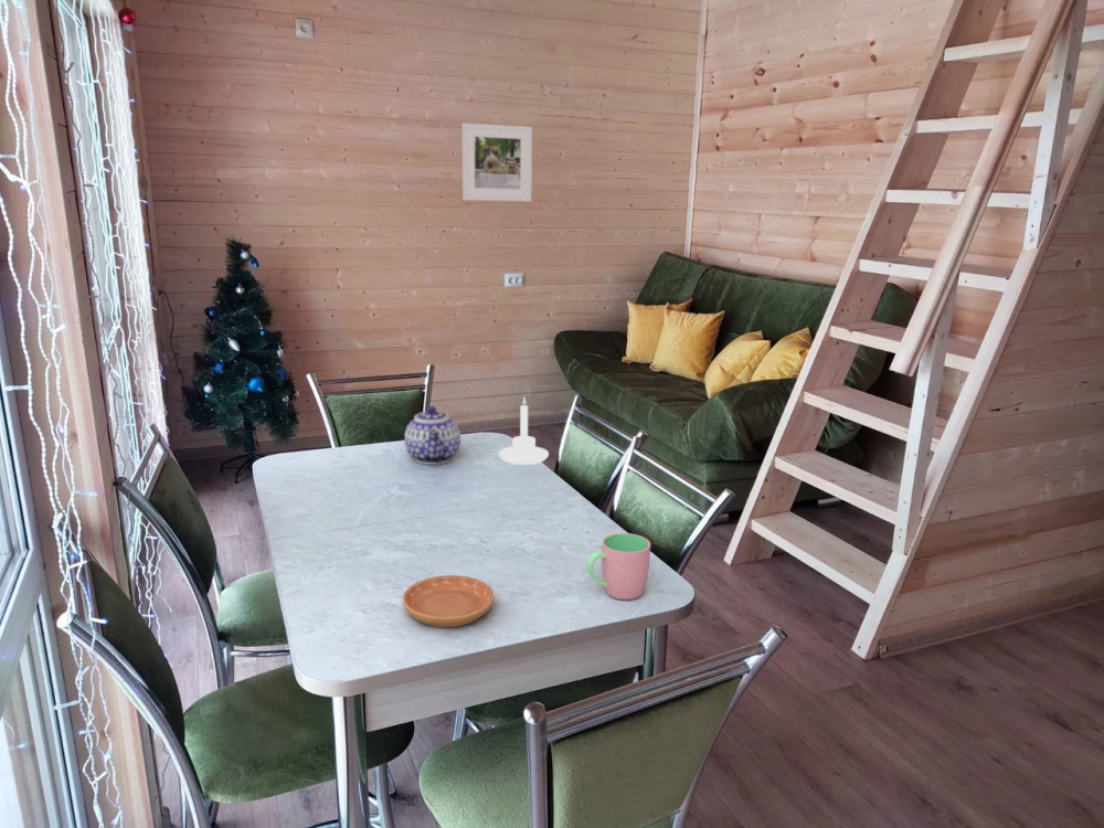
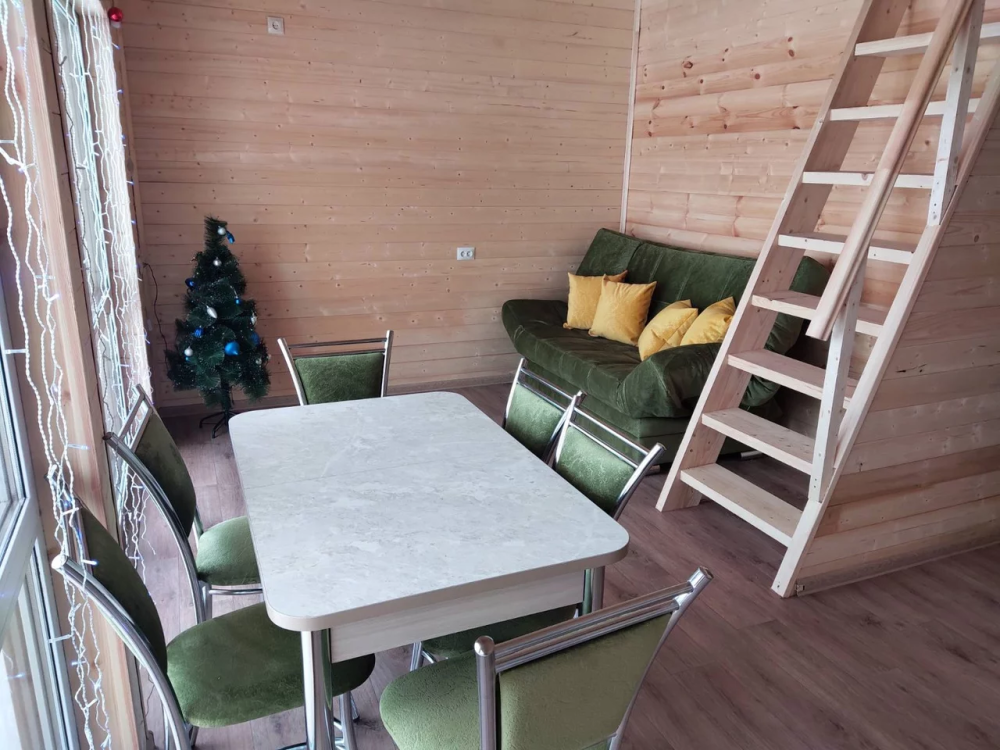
- teapot [404,405,461,466]
- cup [585,532,651,601]
- candle holder [498,397,550,466]
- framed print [460,121,533,202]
- saucer [401,574,496,628]
